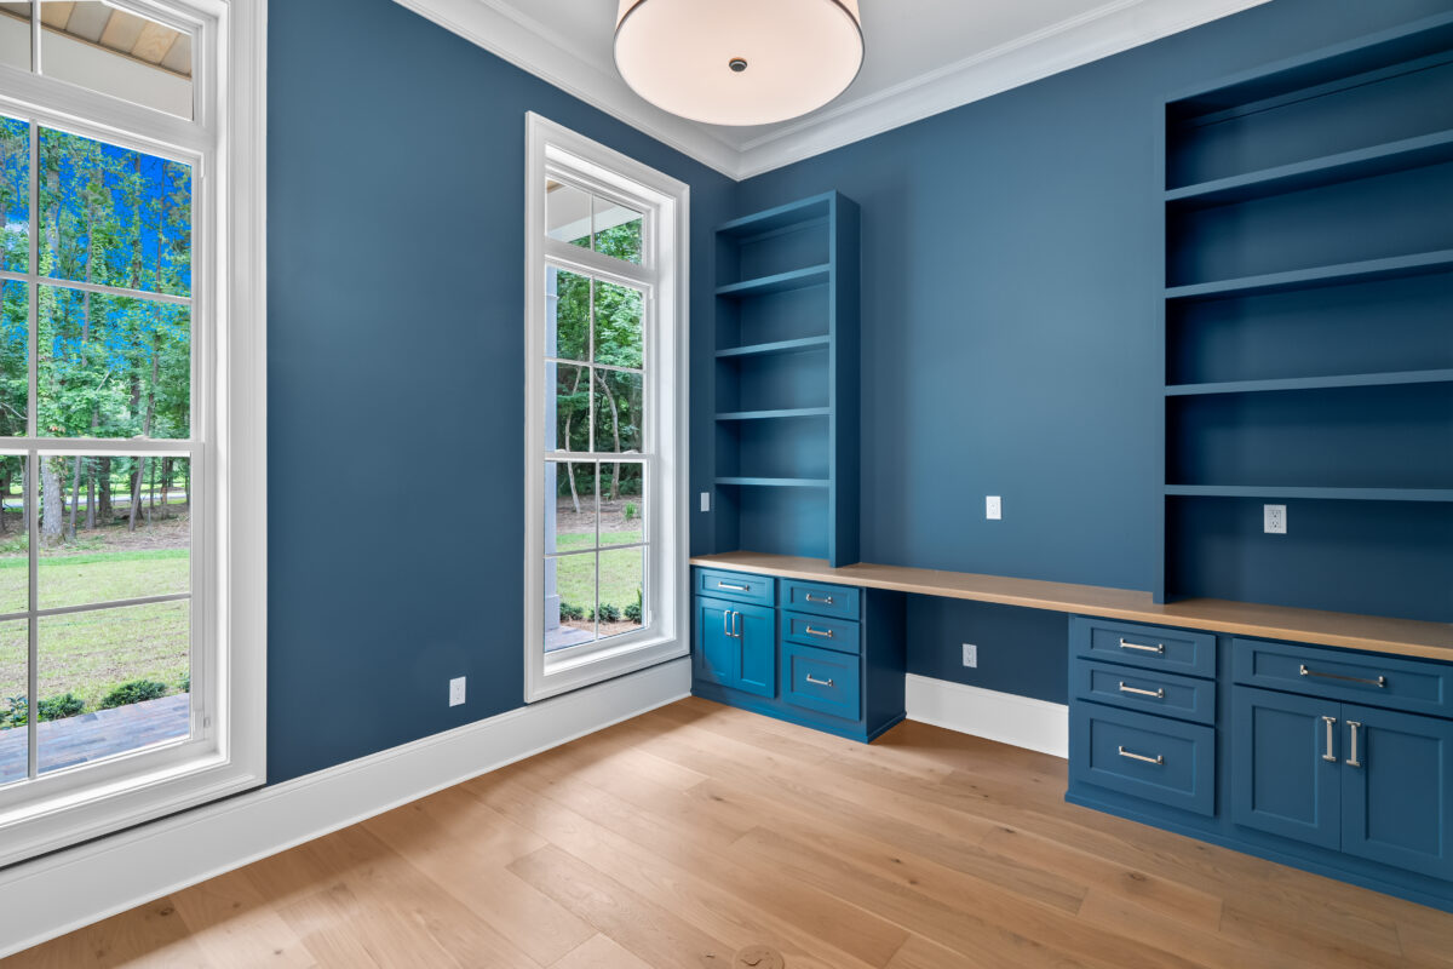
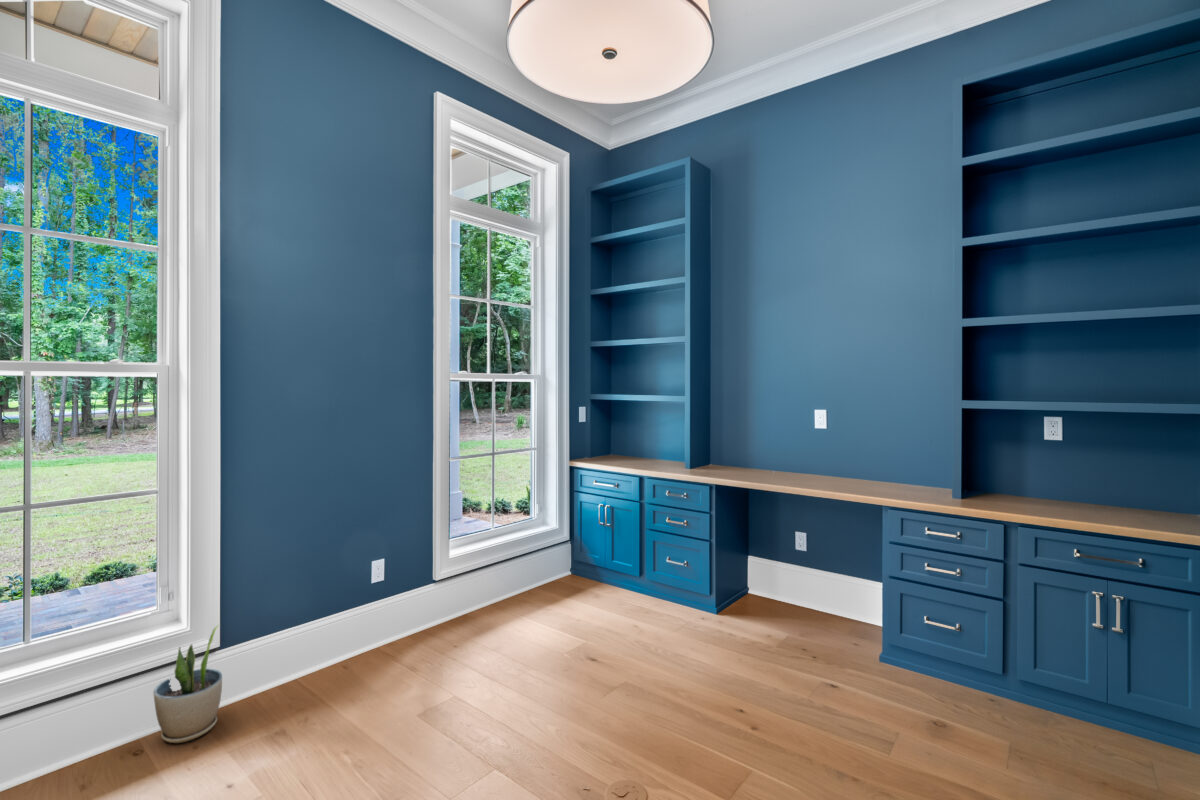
+ potted plant [152,623,223,744]
